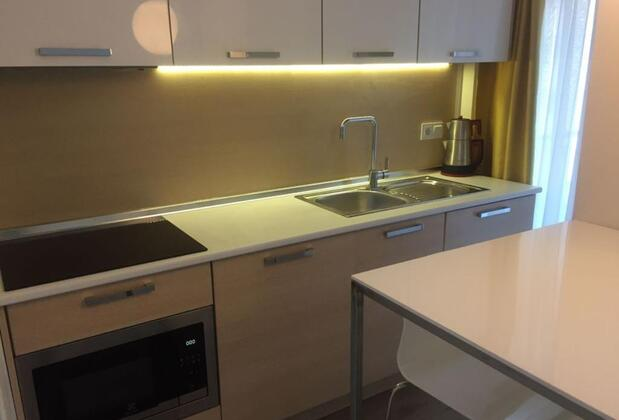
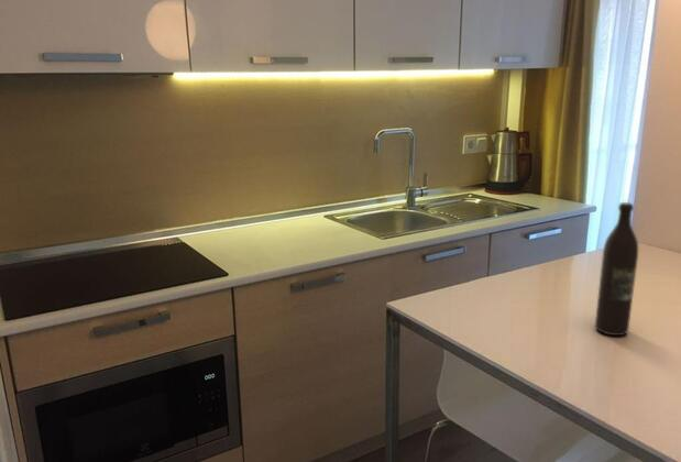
+ wine bottle [594,201,639,337]
